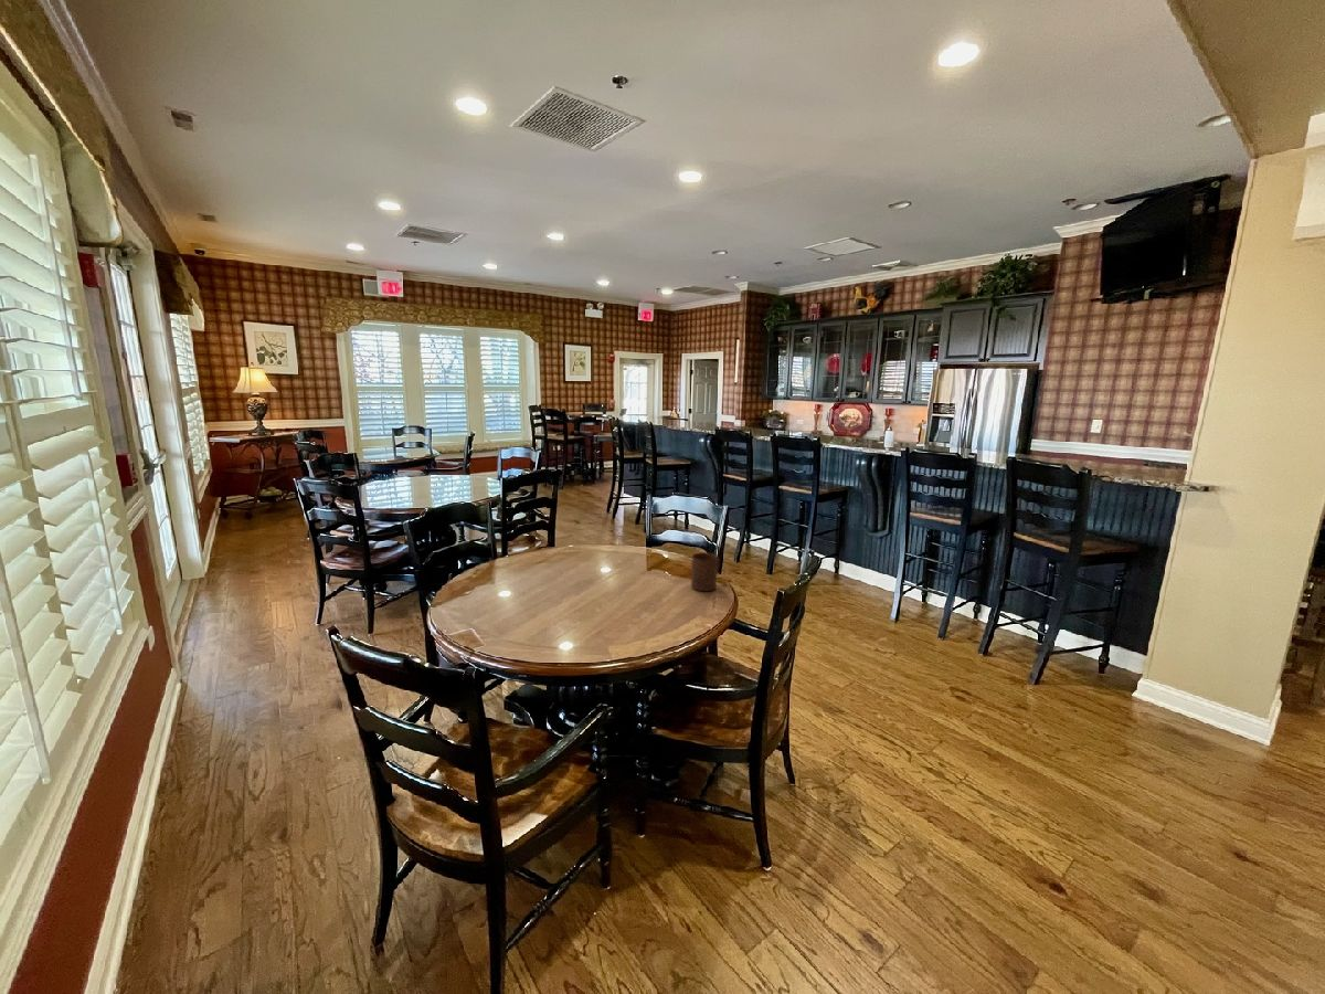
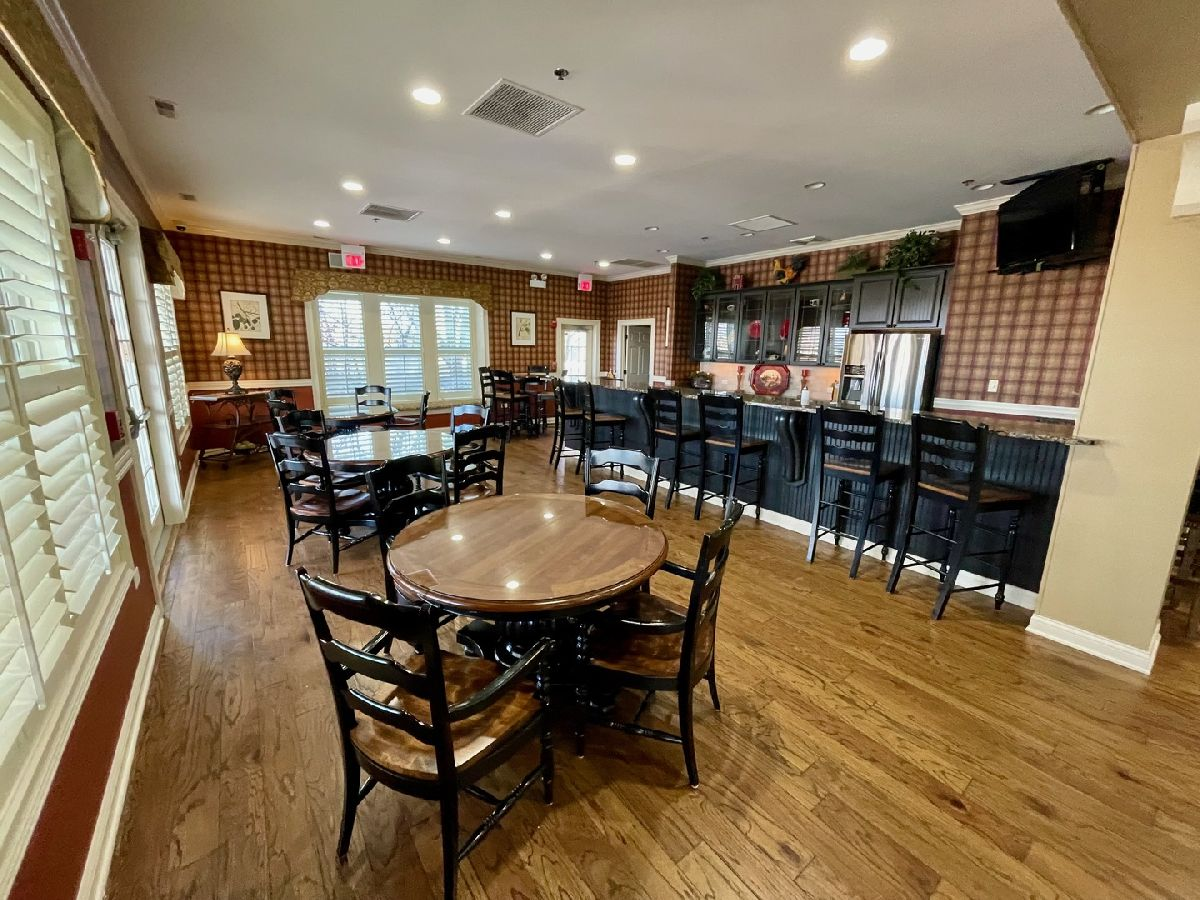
- cup [690,551,721,592]
